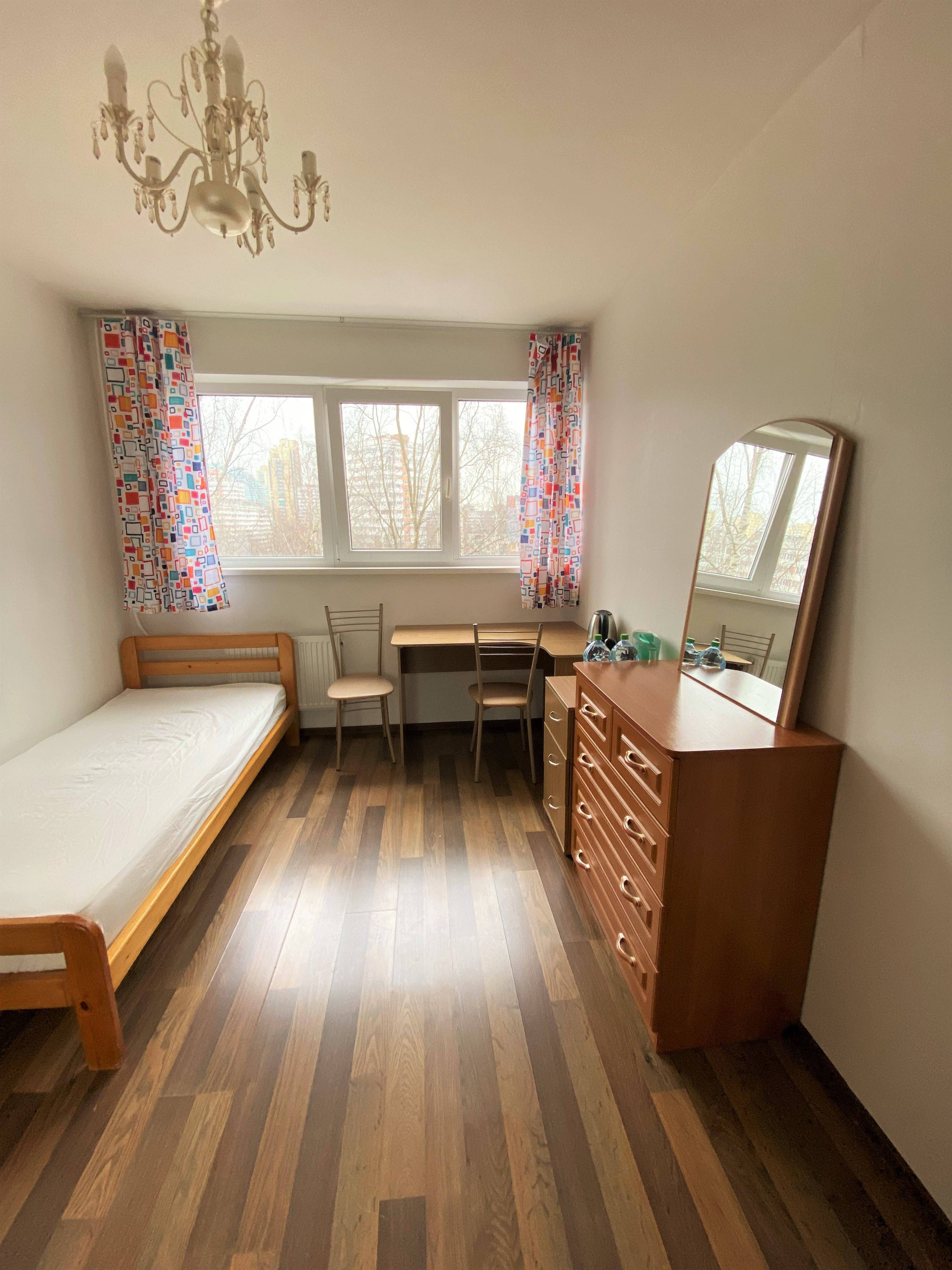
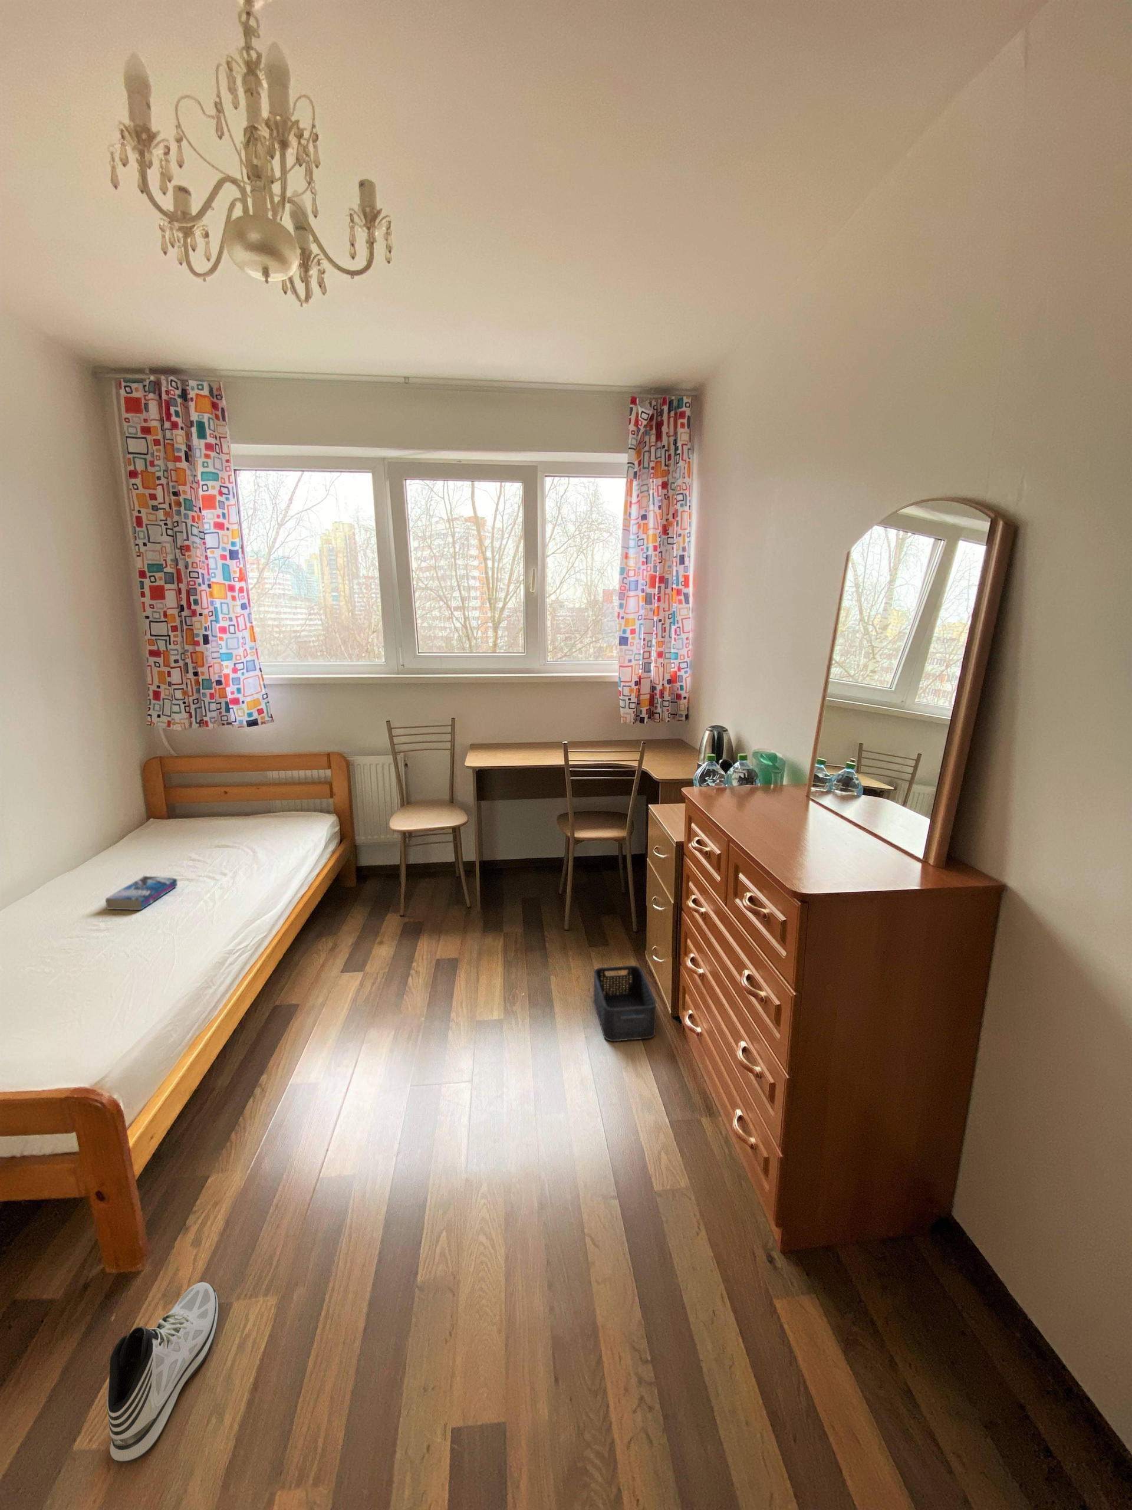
+ sneaker [107,1282,219,1462]
+ book [105,875,178,911]
+ storage bin [593,965,656,1042]
